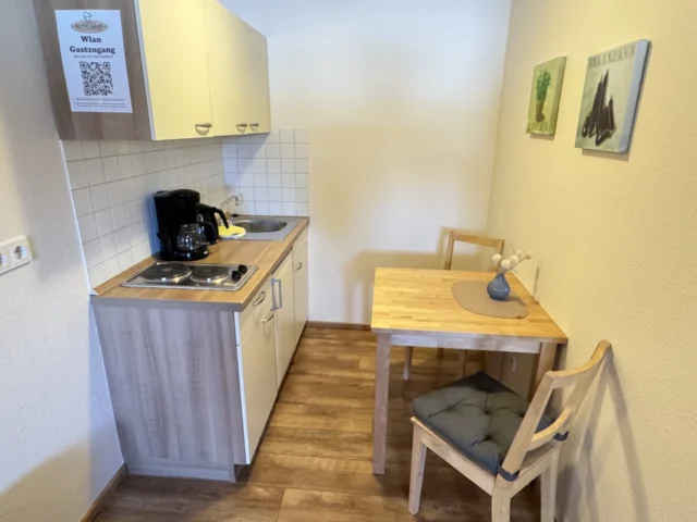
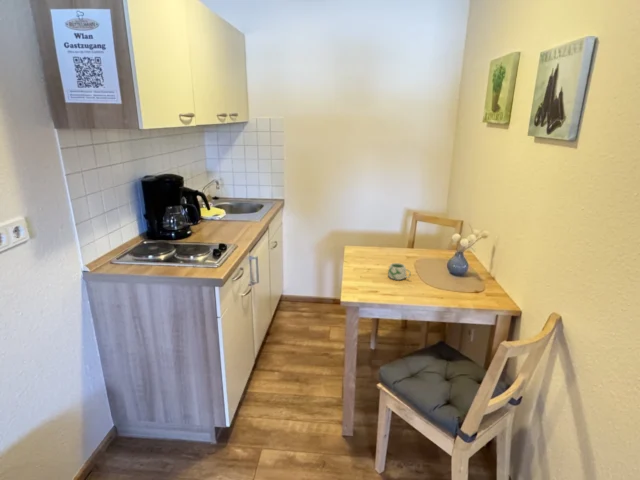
+ mug [387,262,412,281]
